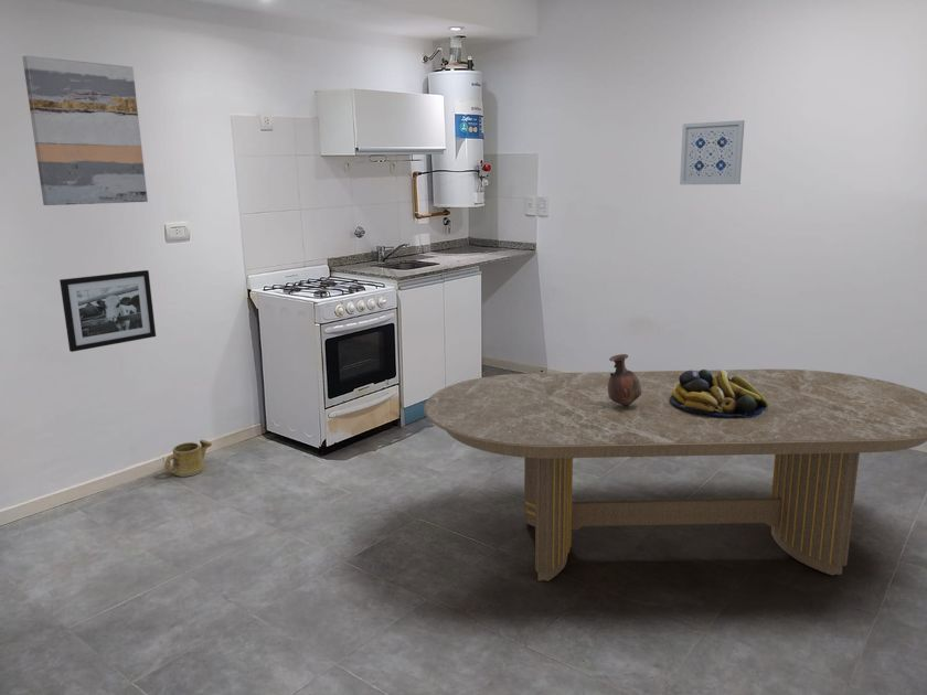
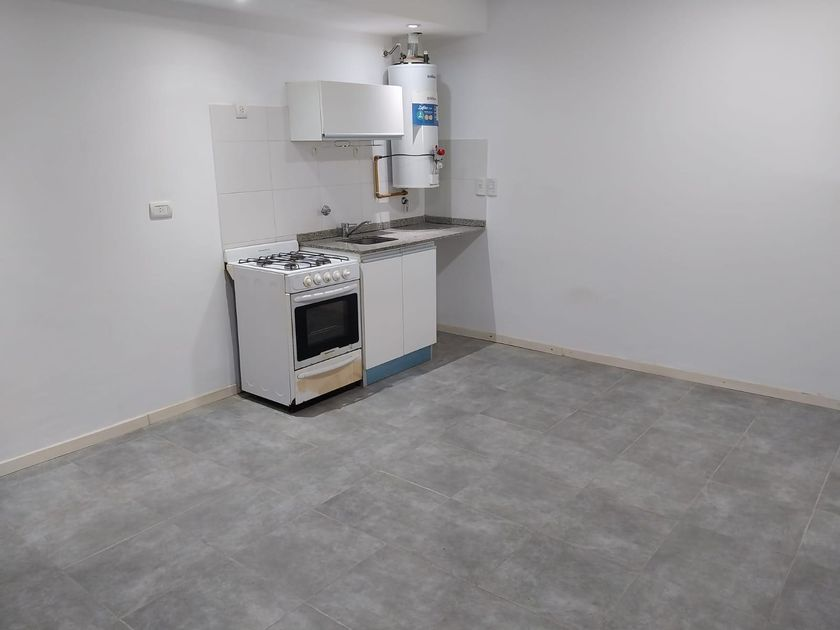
- wall art [21,55,149,206]
- dining table [423,368,927,582]
- watering can [164,439,213,478]
- picture frame [58,269,157,353]
- fruit bowl [670,368,769,418]
- wall art [679,119,746,185]
- vase [608,353,641,406]
